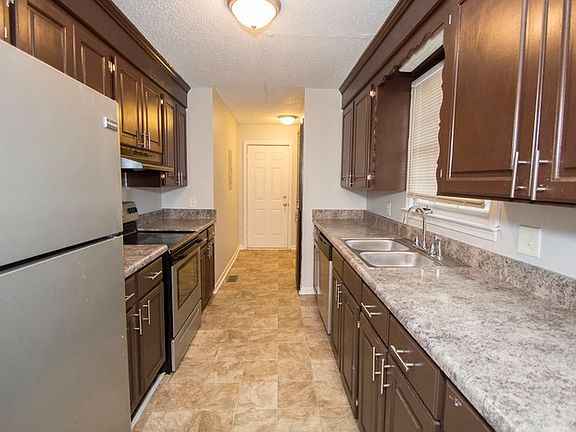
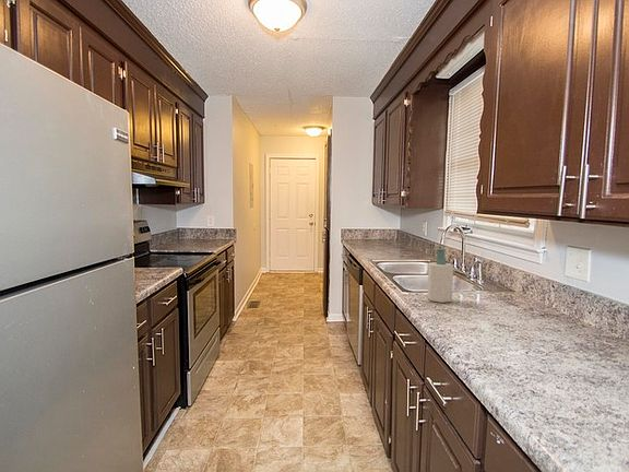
+ soap bottle [427,247,454,304]
